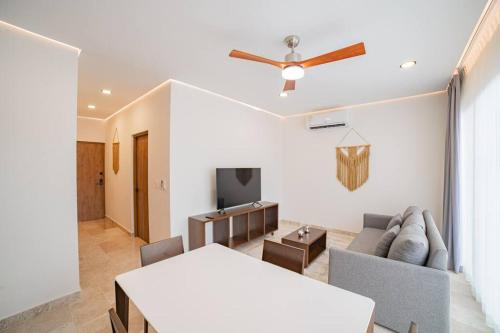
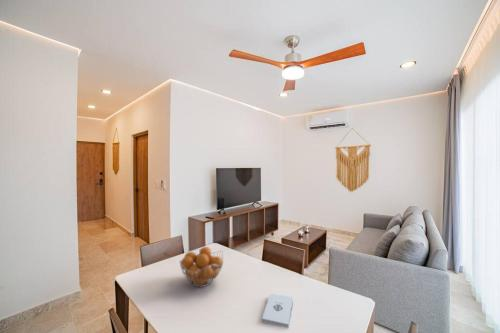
+ fruit basket [179,246,225,288]
+ notepad [261,292,294,329]
